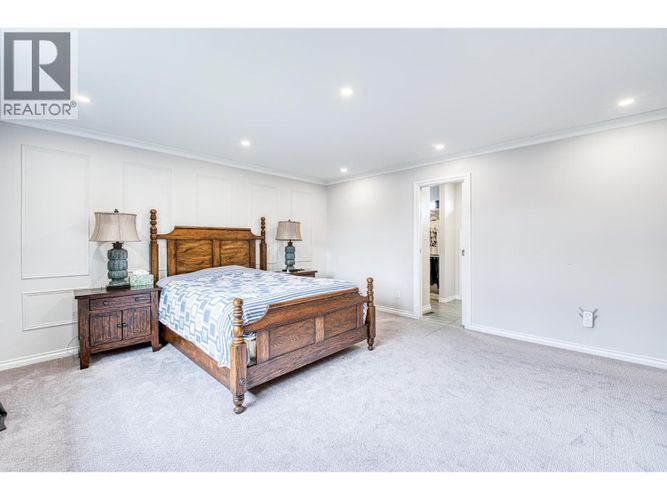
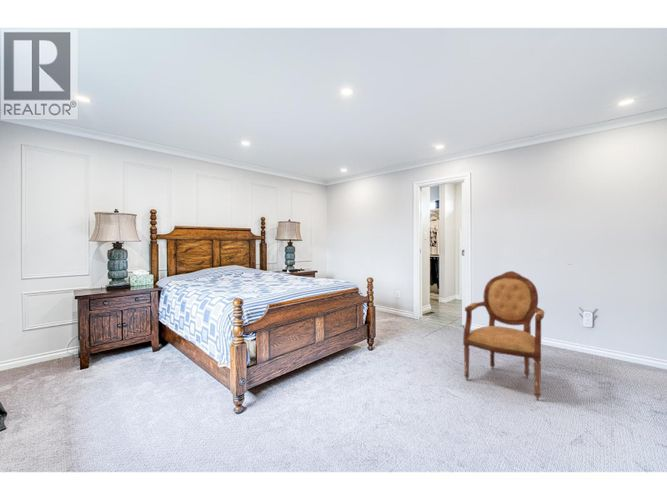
+ armchair [462,270,546,401]
